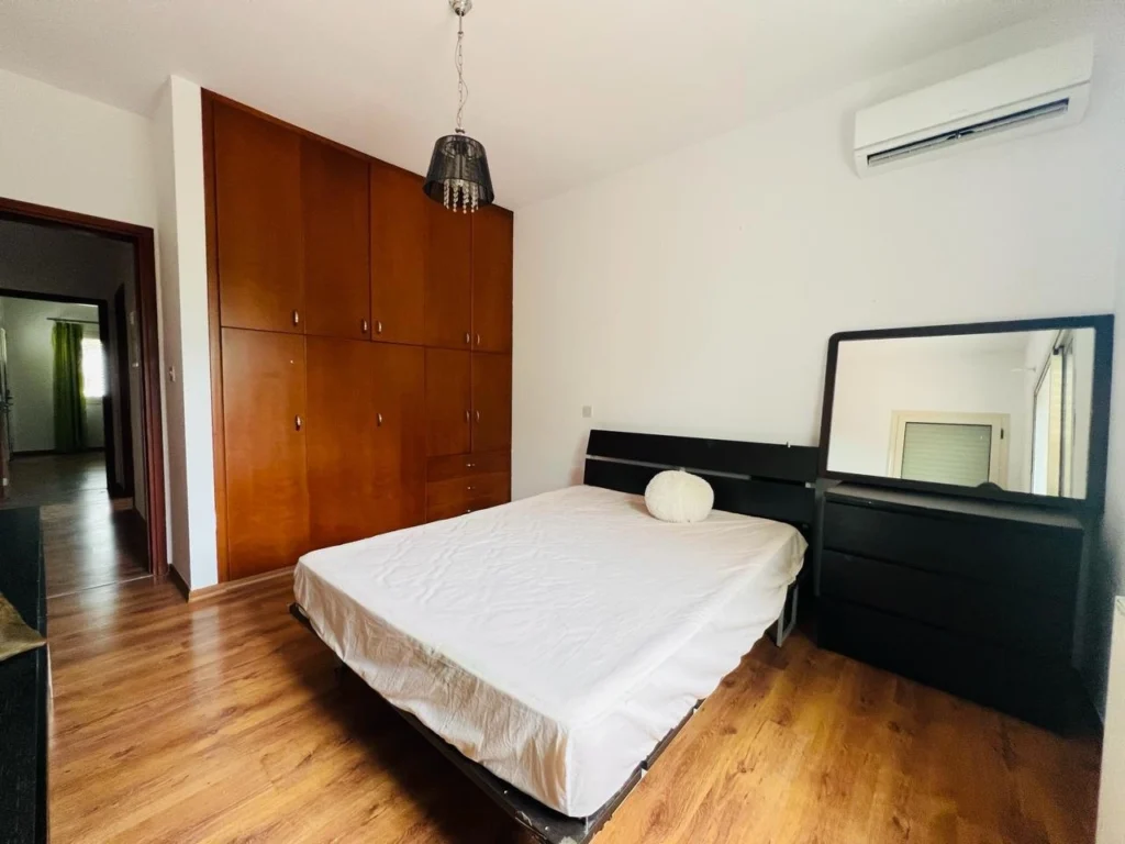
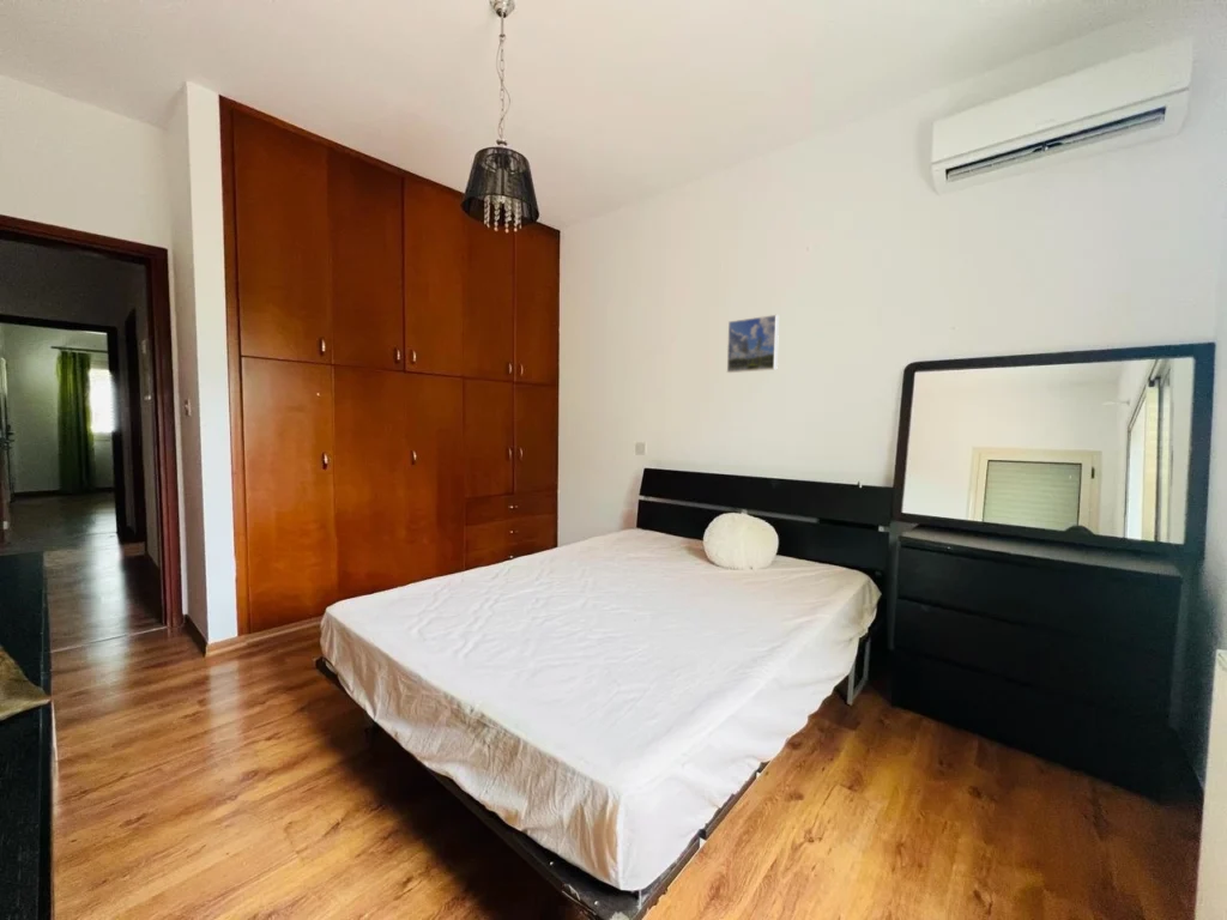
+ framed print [726,314,780,374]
